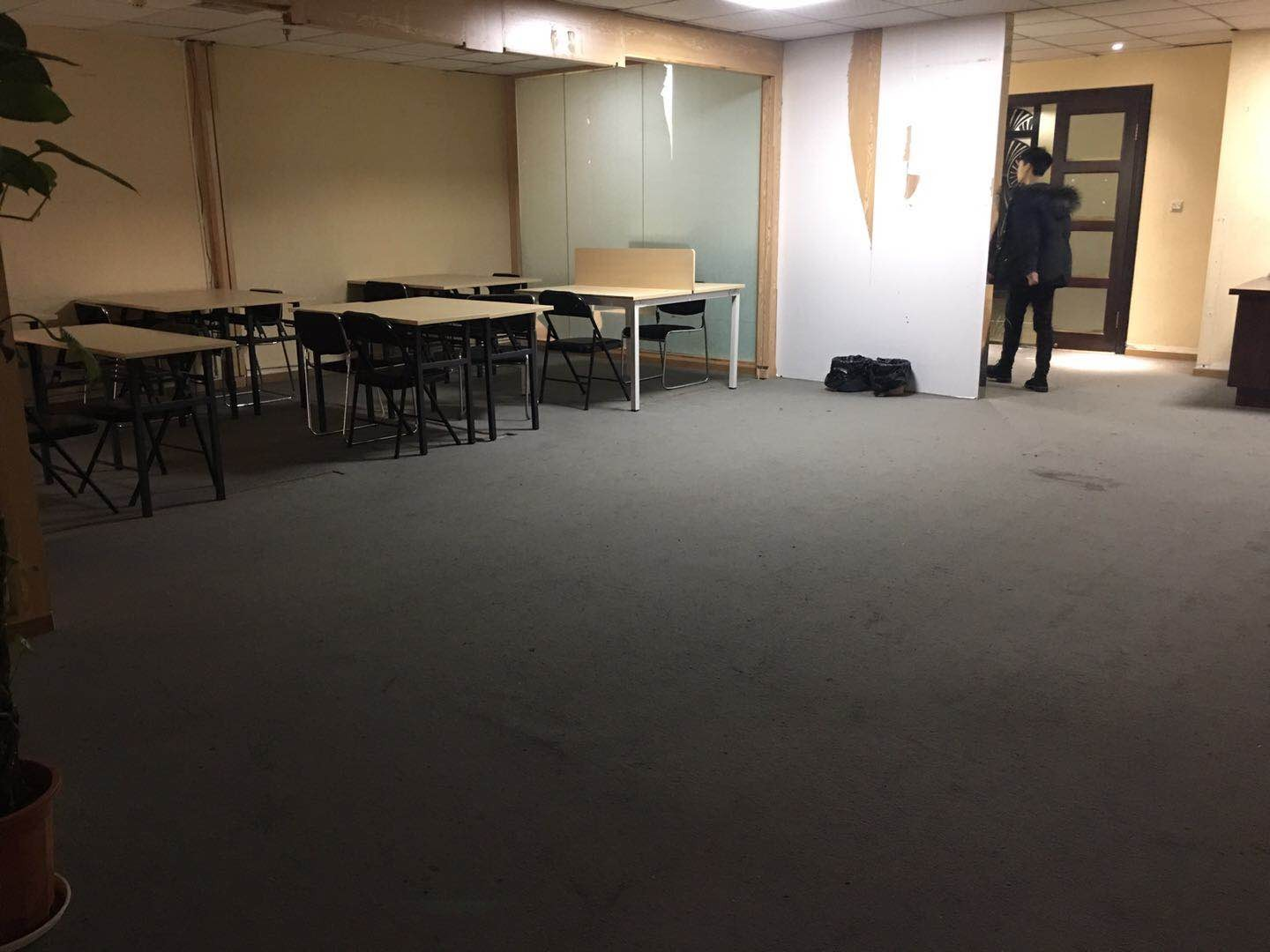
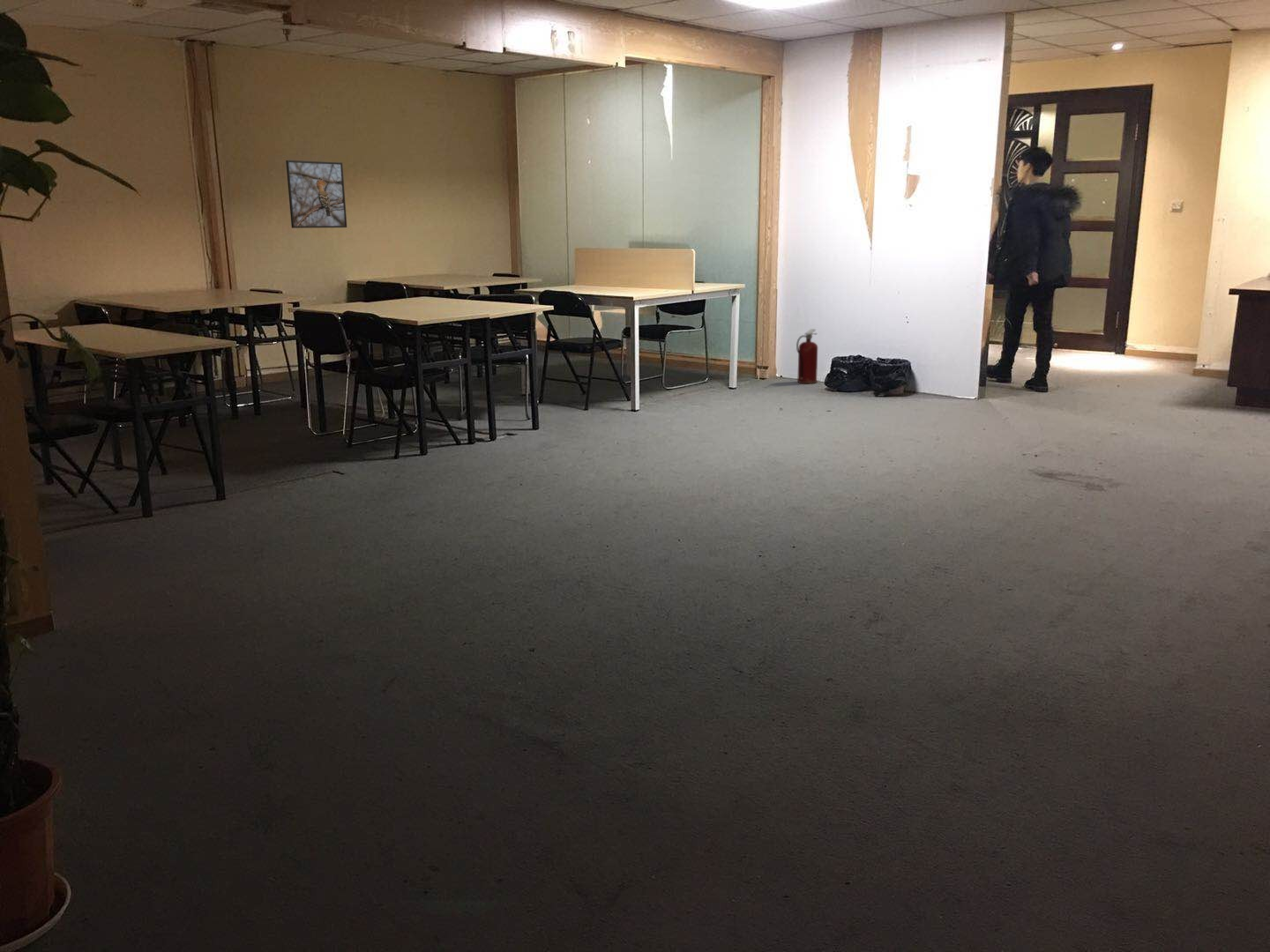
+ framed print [285,160,347,229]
+ fire extinguisher [796,328,818,384]
